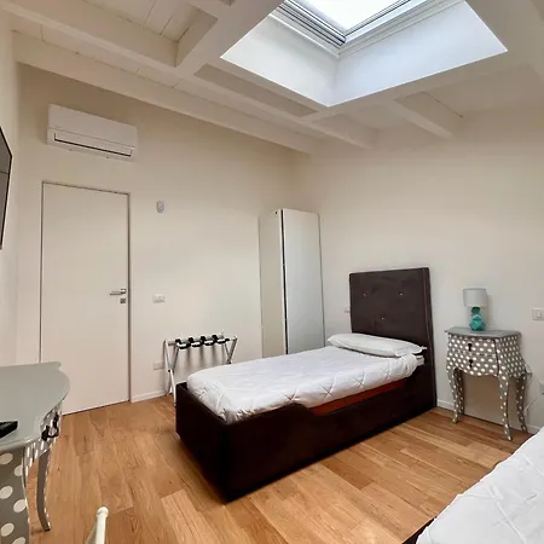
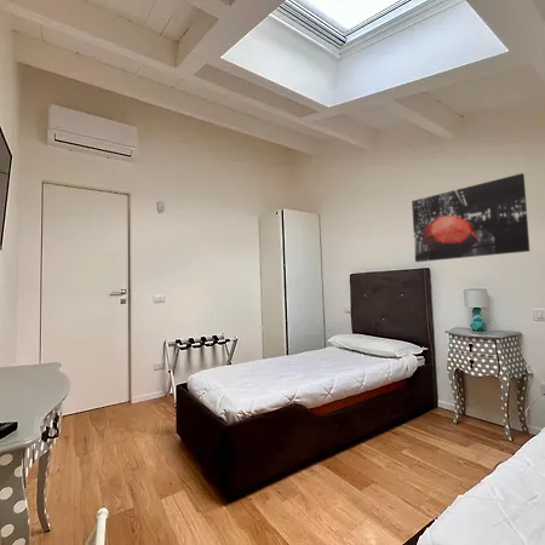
+ wall art [411,172,530,263]
